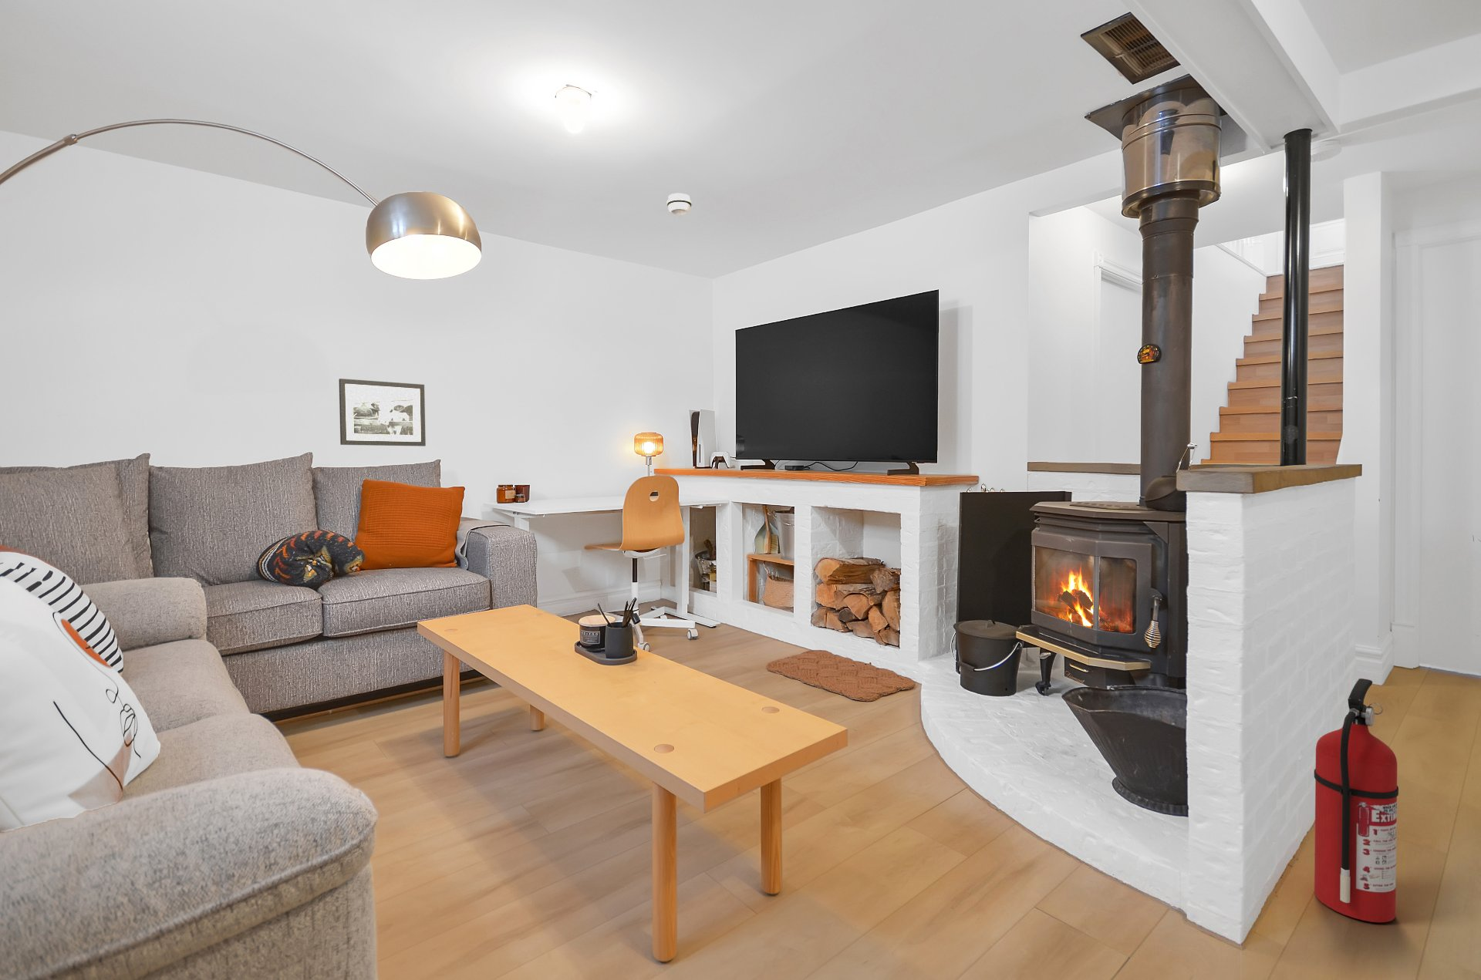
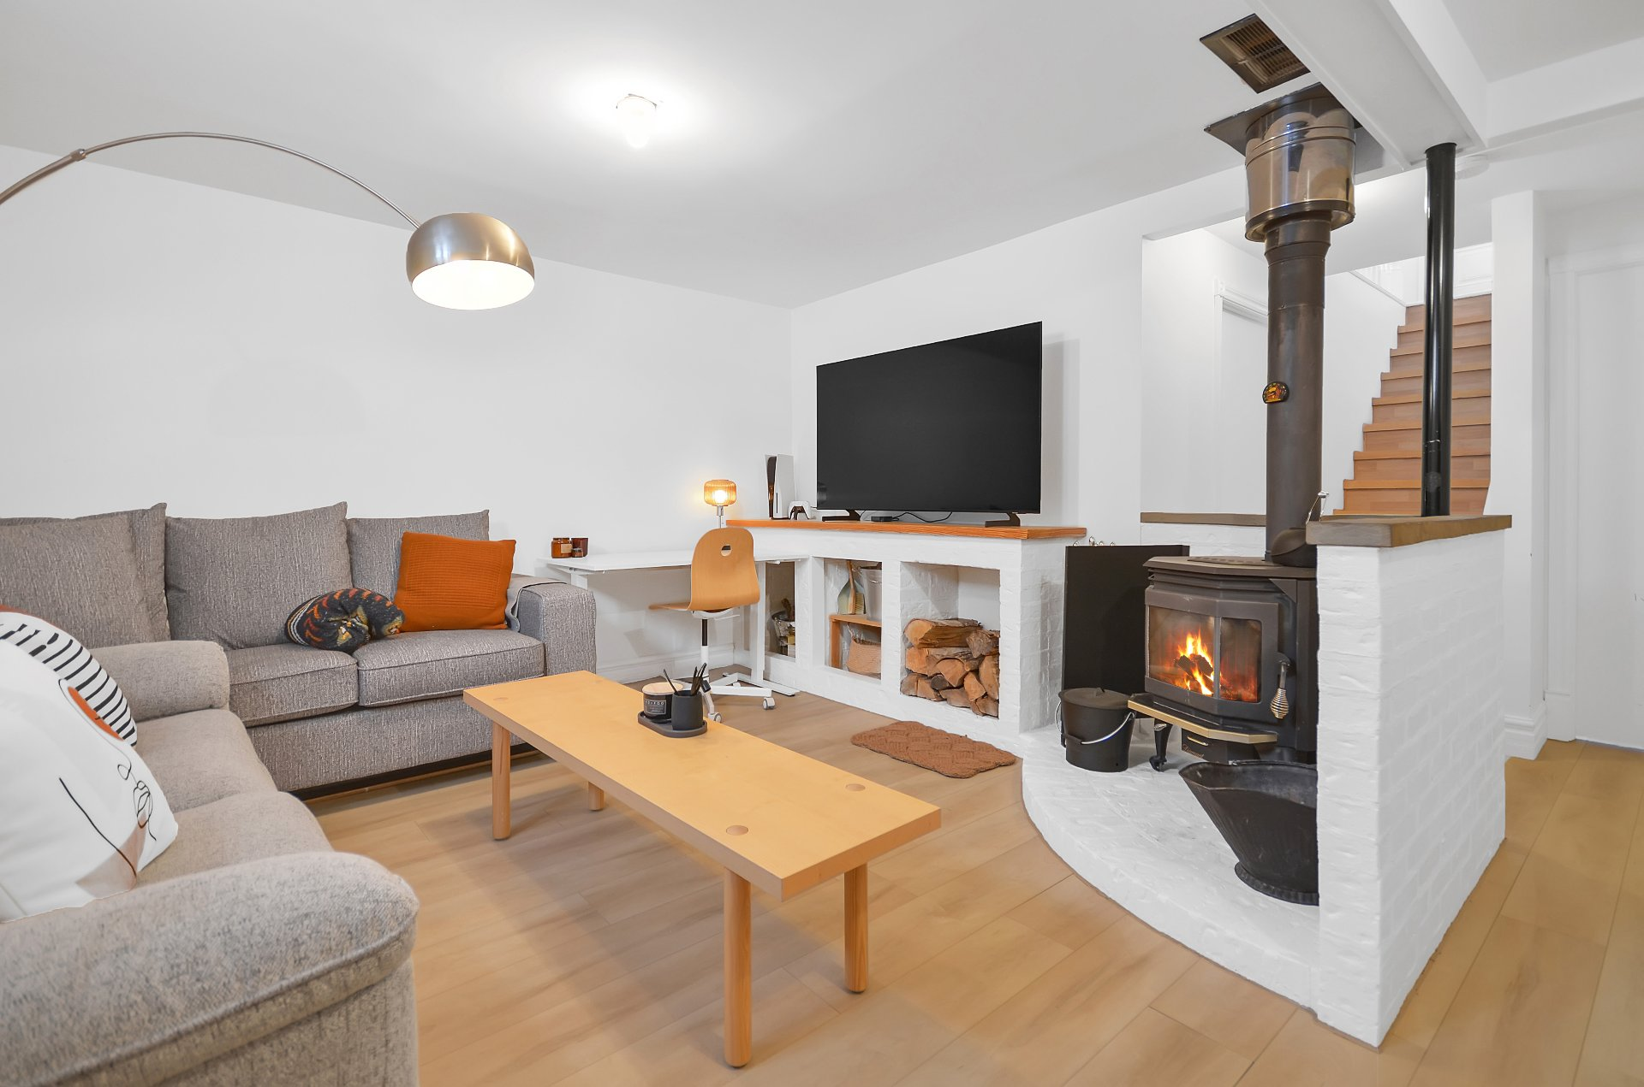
- smoke detector [666,192,692,215]
- fire extinguisher [1314,678,1399,923]
- picture frame [338,377,427,447]
